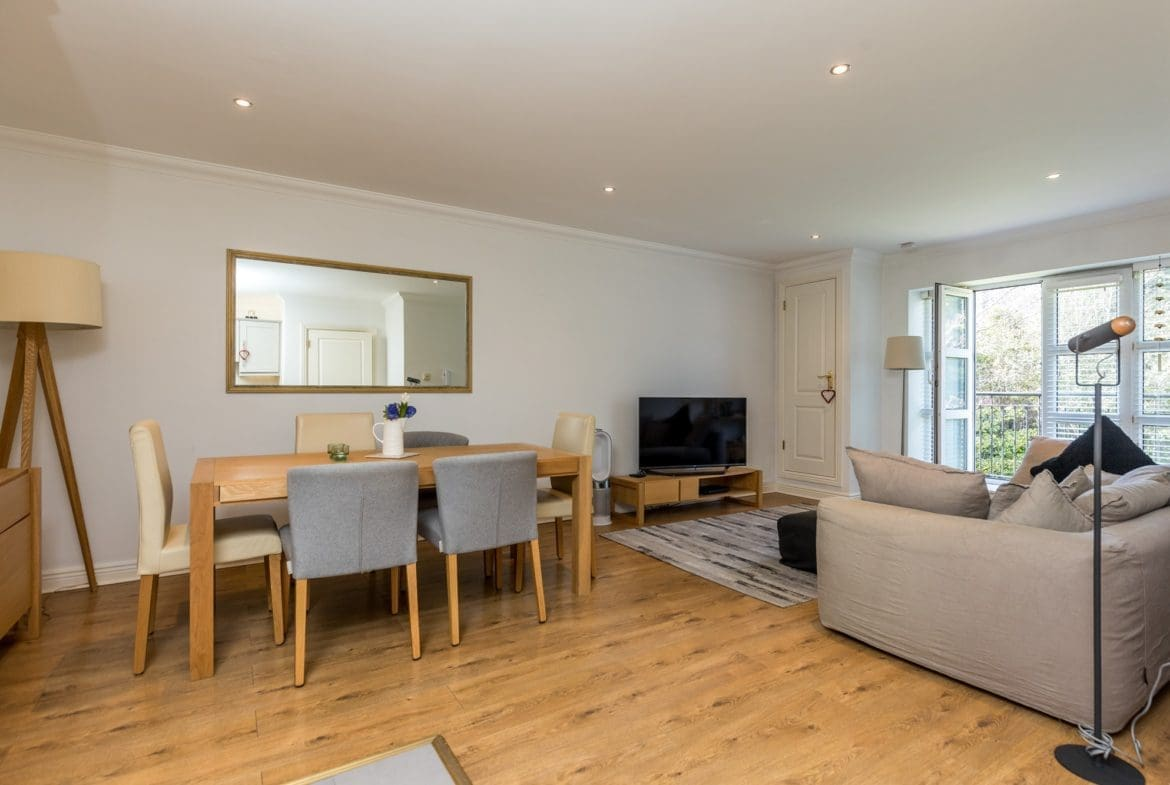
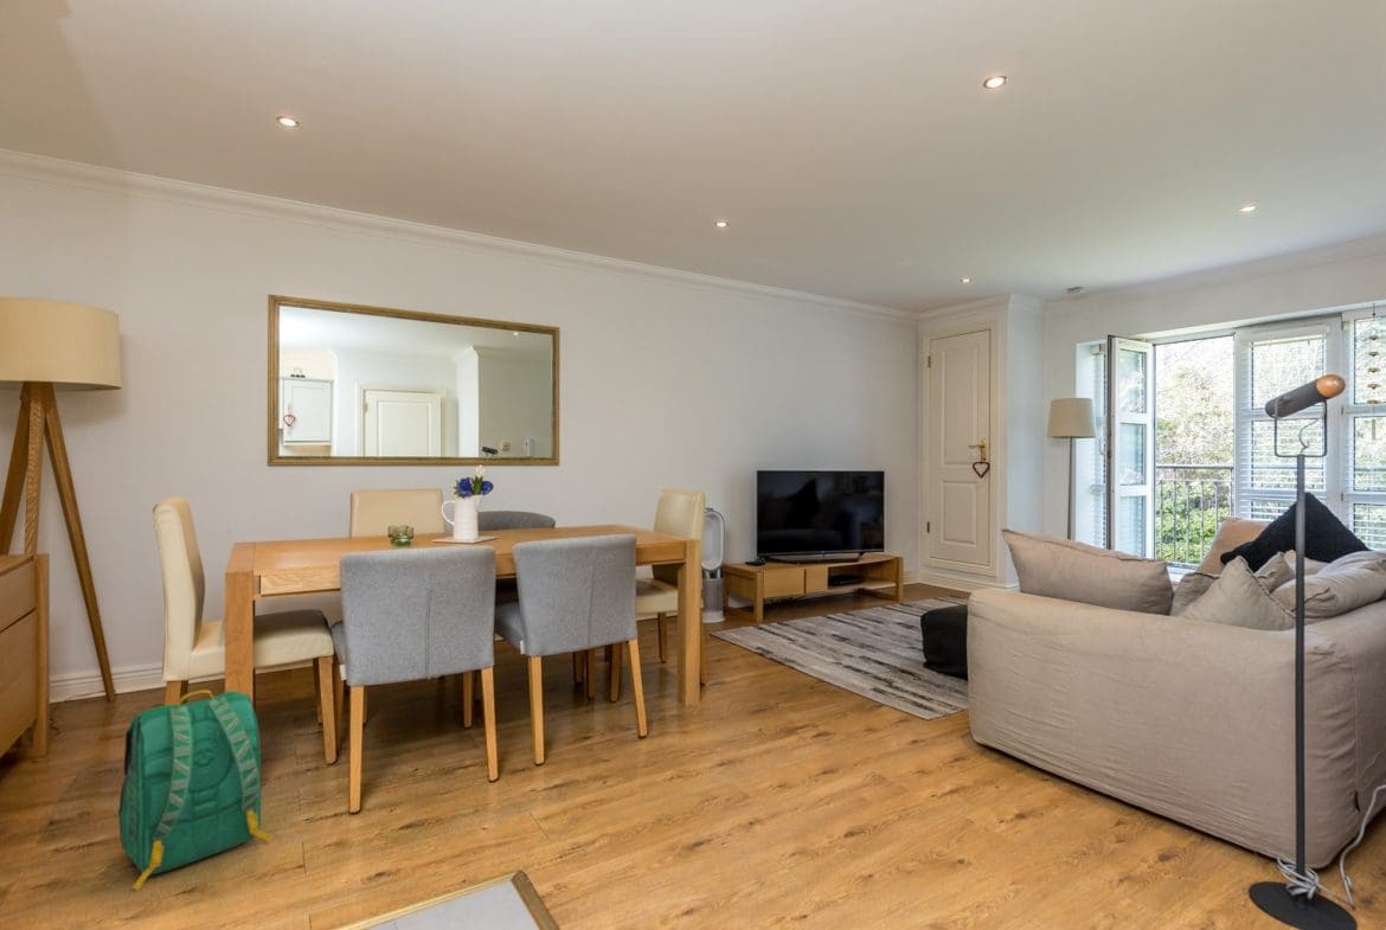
+ backpack [117,688,274,891]
